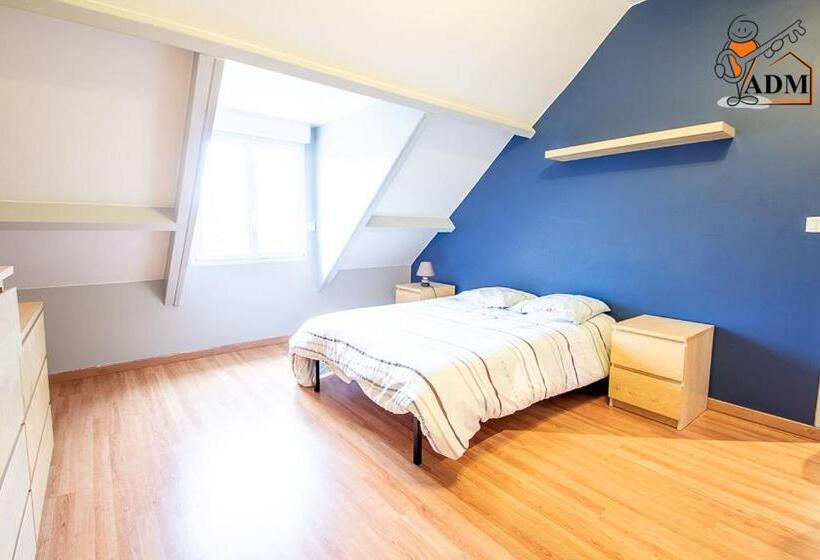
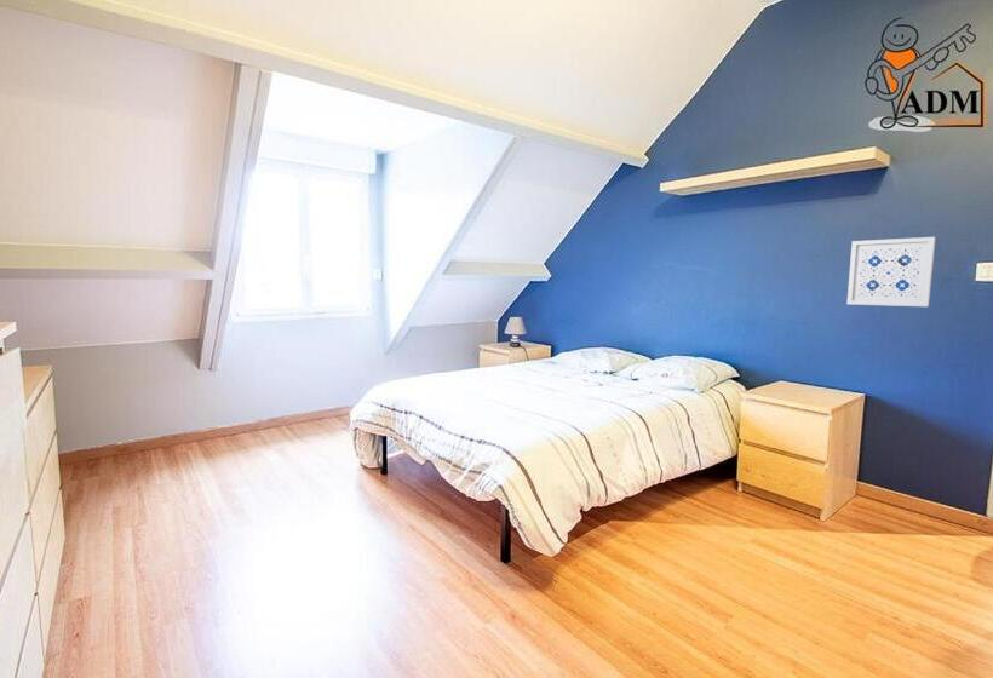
+ wall art [846,236,936,308]
